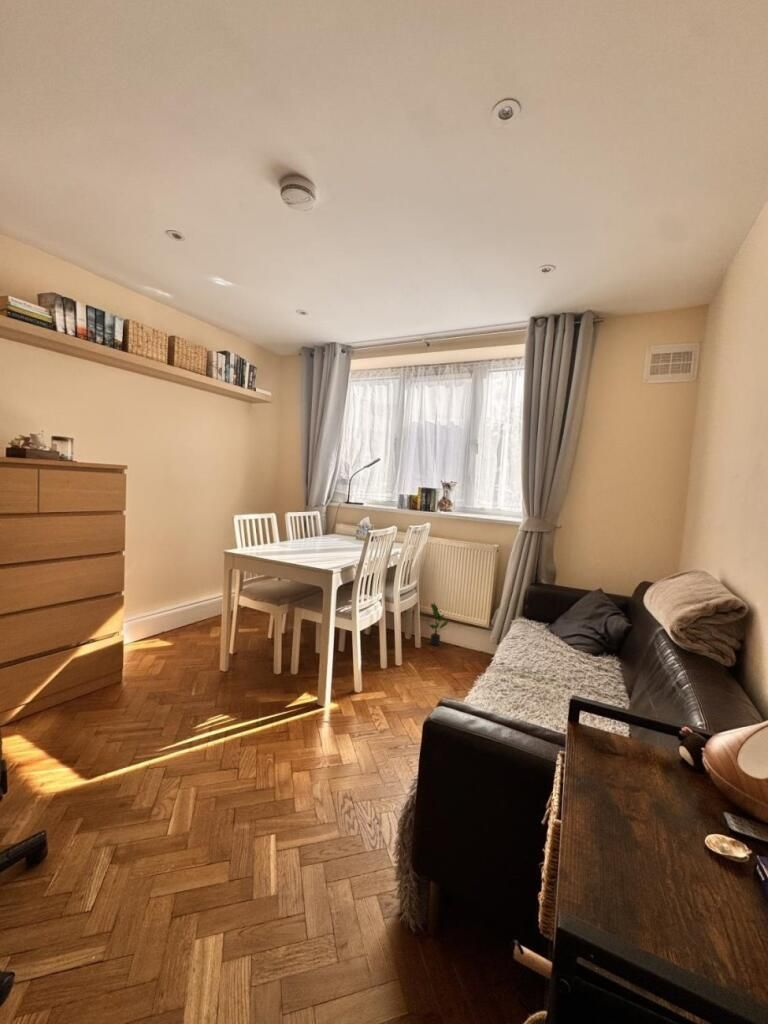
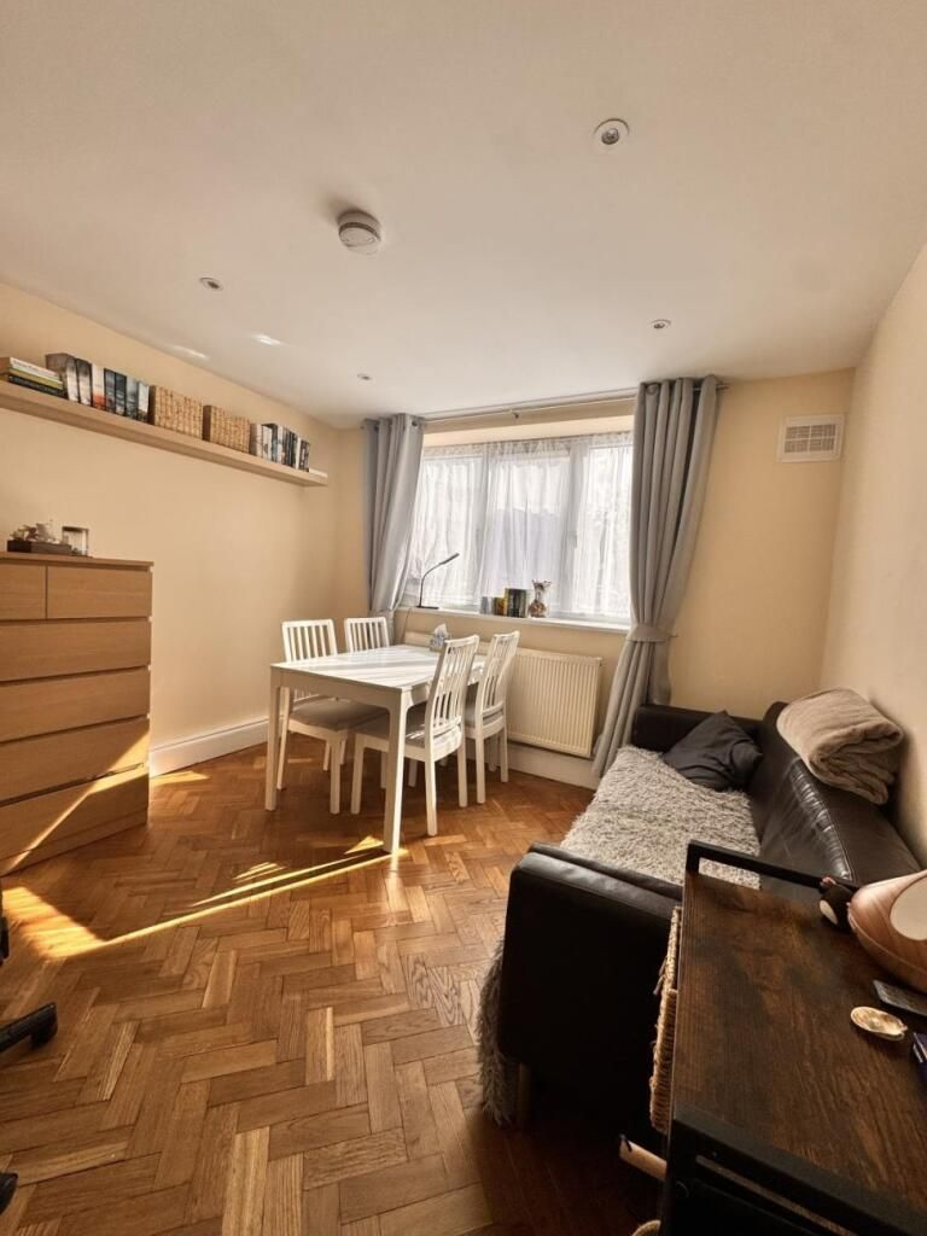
- potted plant [426,602,450,646]
